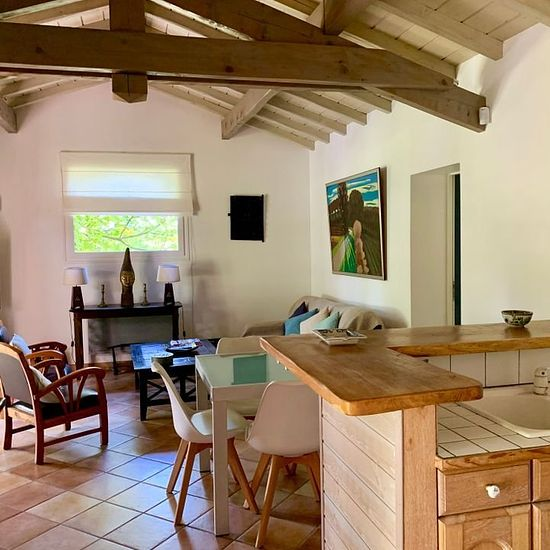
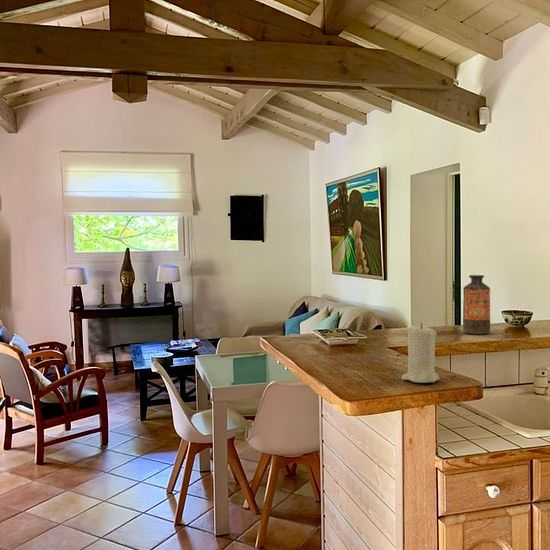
+ bottle [462,274,491,335]
+ candle [401,322,440,384]
